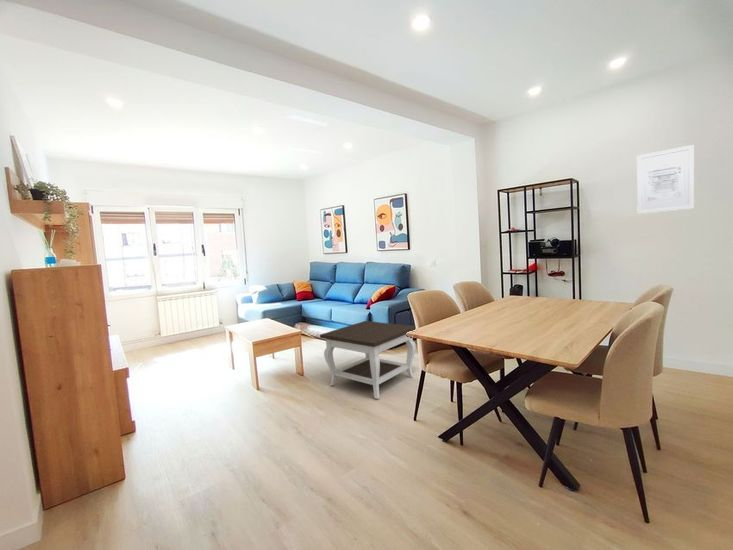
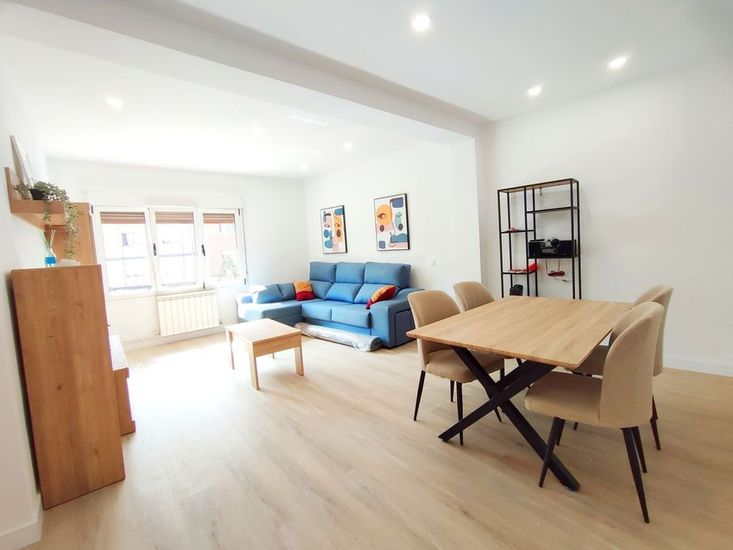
- wall art [636,144,695,215]
- side table [319,320,417,400]
